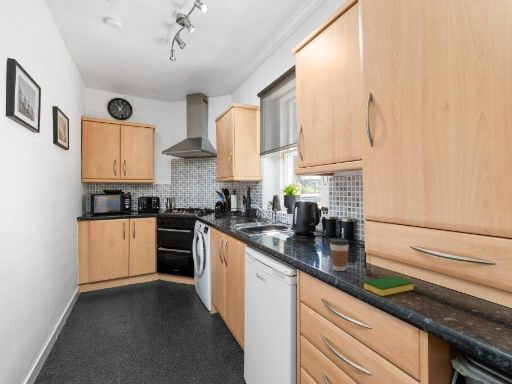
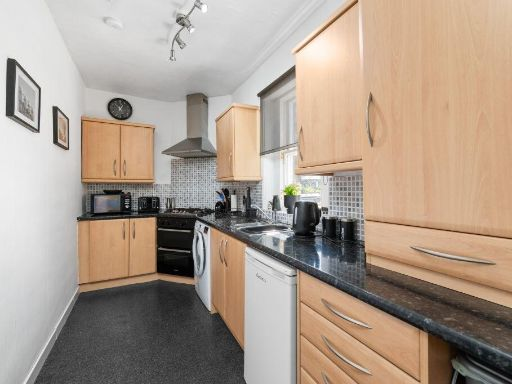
- dish sponge [363,275,415,297]
- coffee cup [329,237,350,272]
